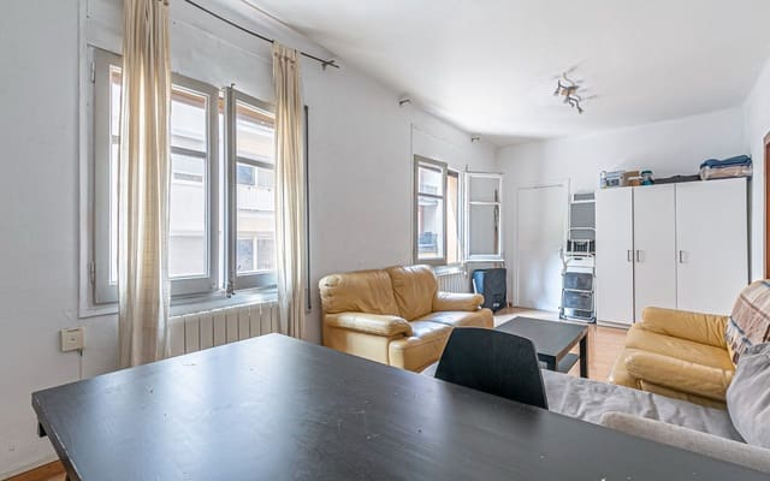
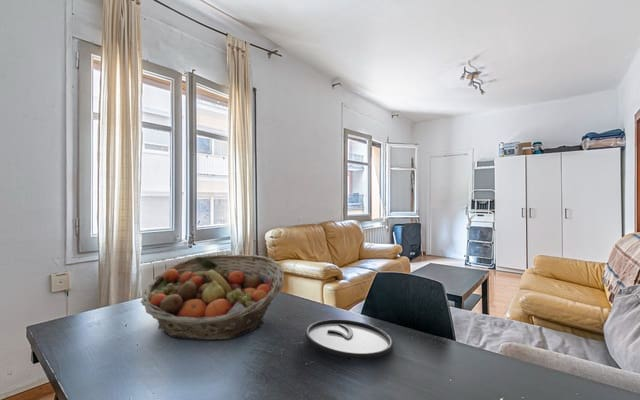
+ fruit basket [140,254,285,341]
+ plate [304,318,394,360]
